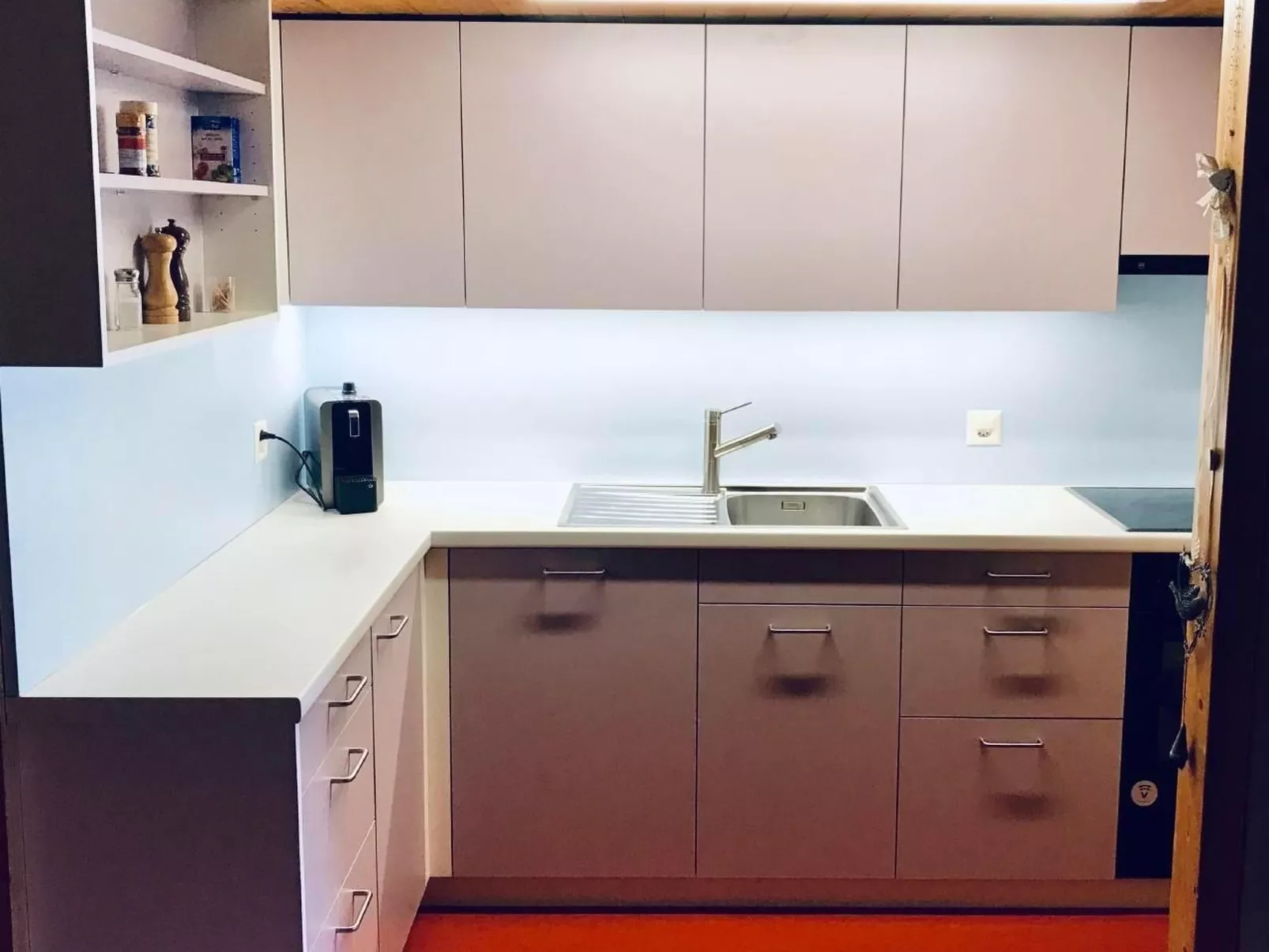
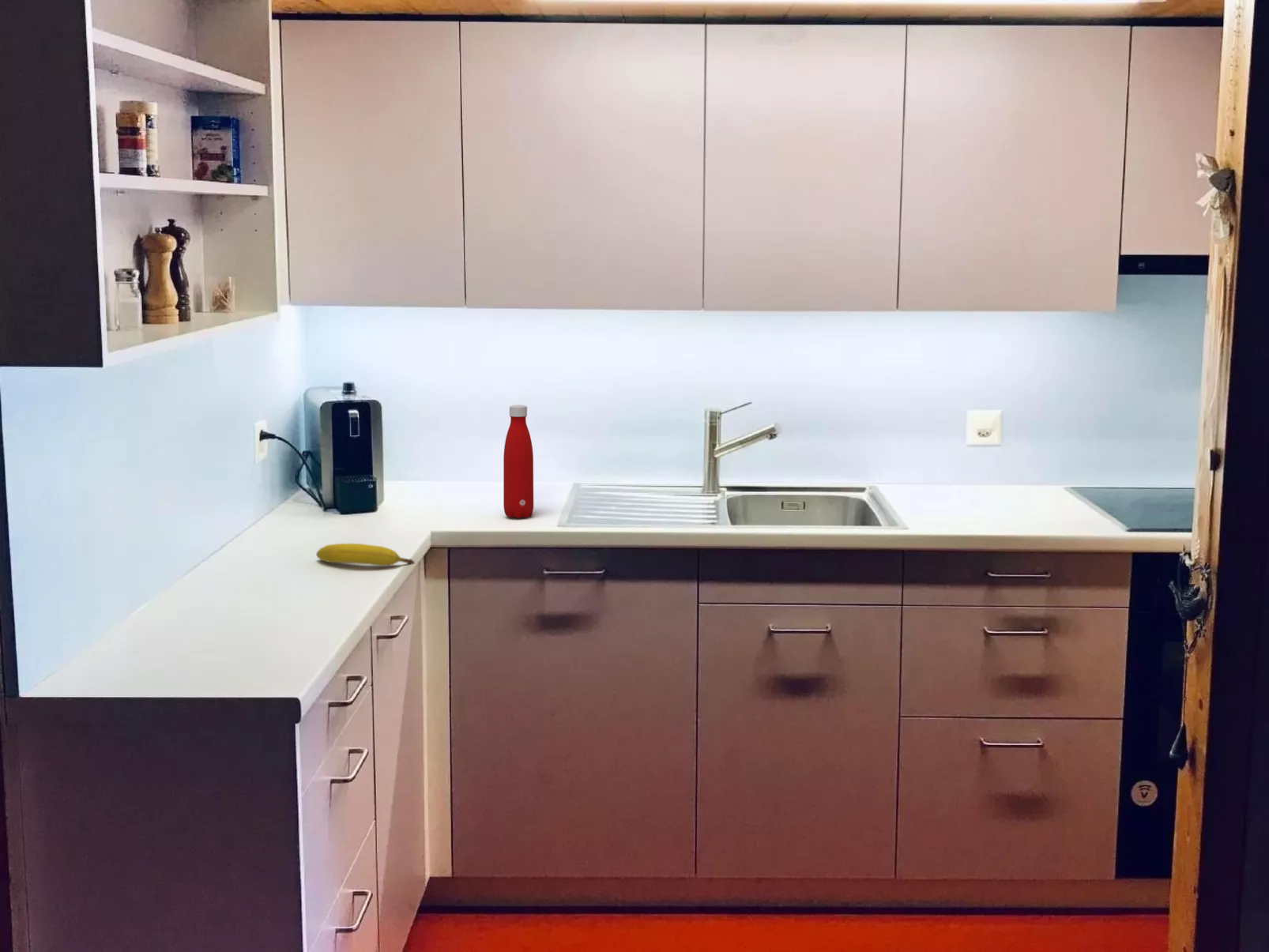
+ bottle [503,405,534,519]
+ fruit [315,543,415,566]
